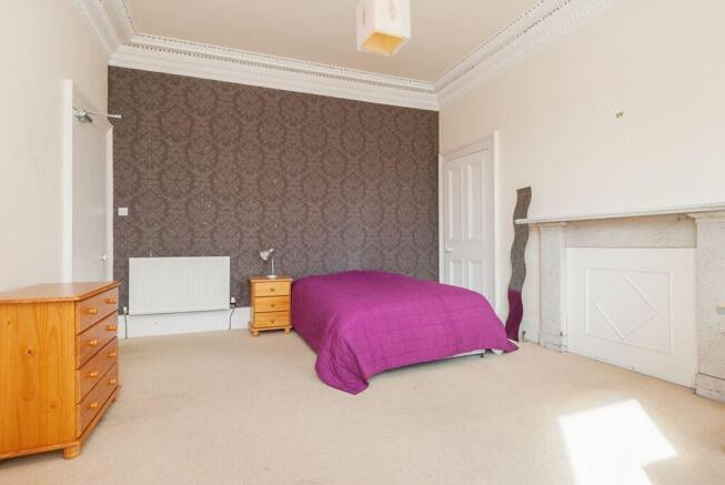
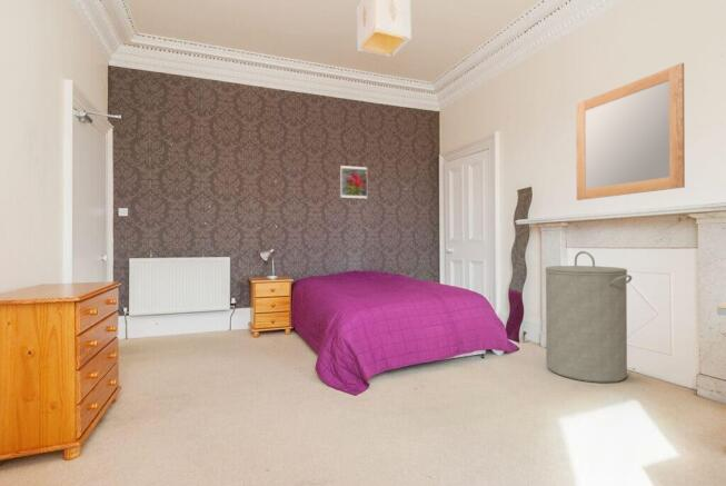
+ home mirror [575,61,686,201]
+ laundry hamper [544,250,633,384]
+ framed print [339,165,368,199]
